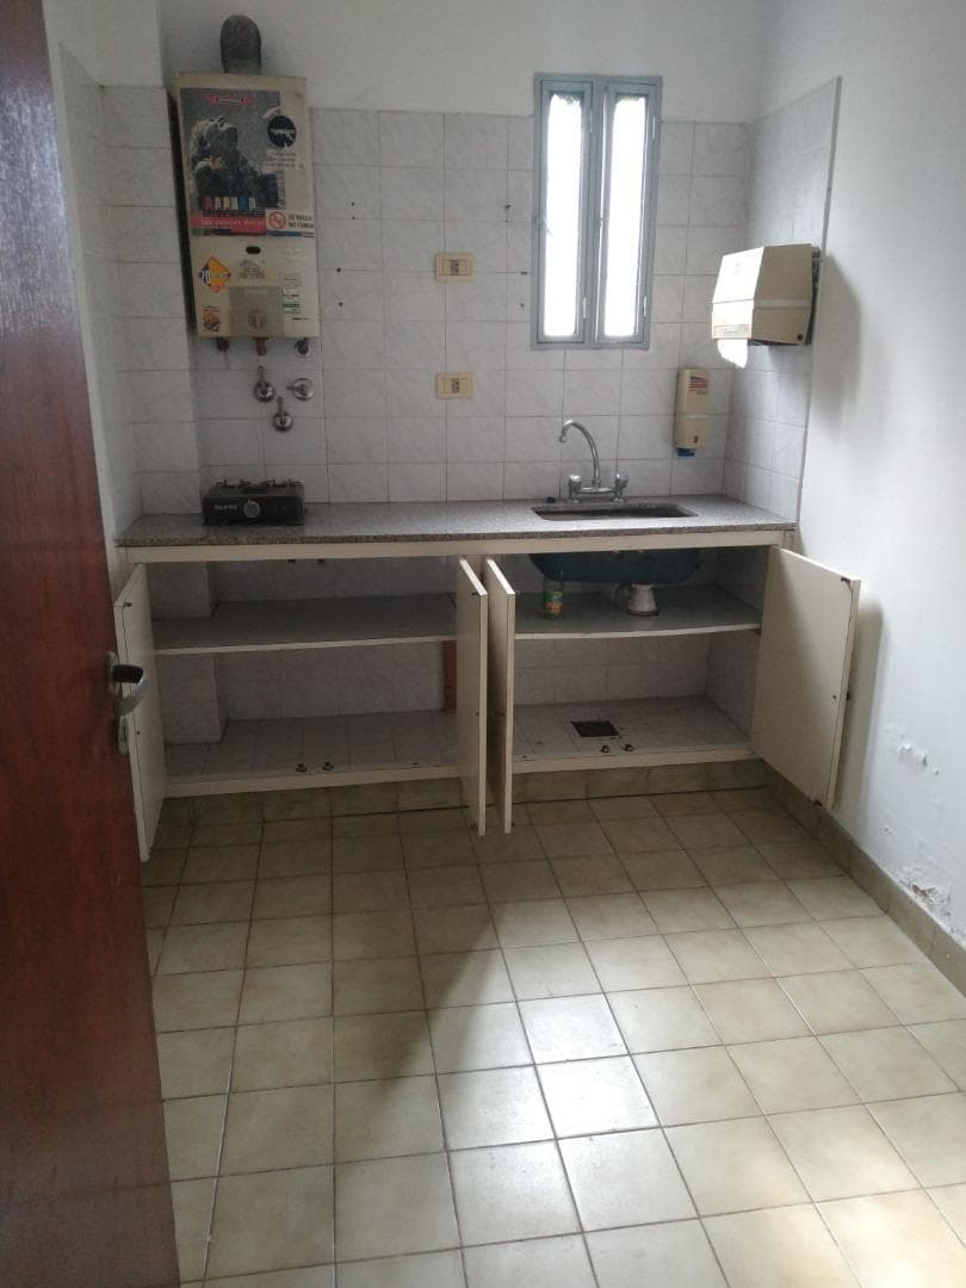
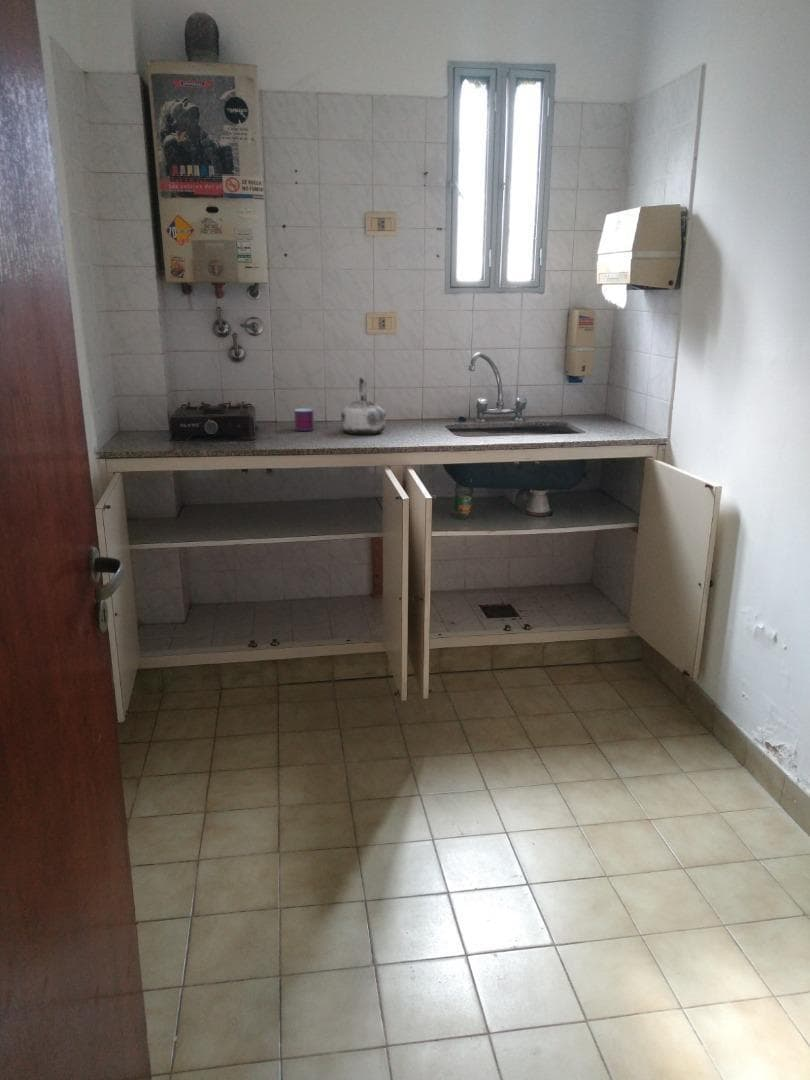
+ mug [293,408,315,432]
+ kettle [340,376,386,436]
